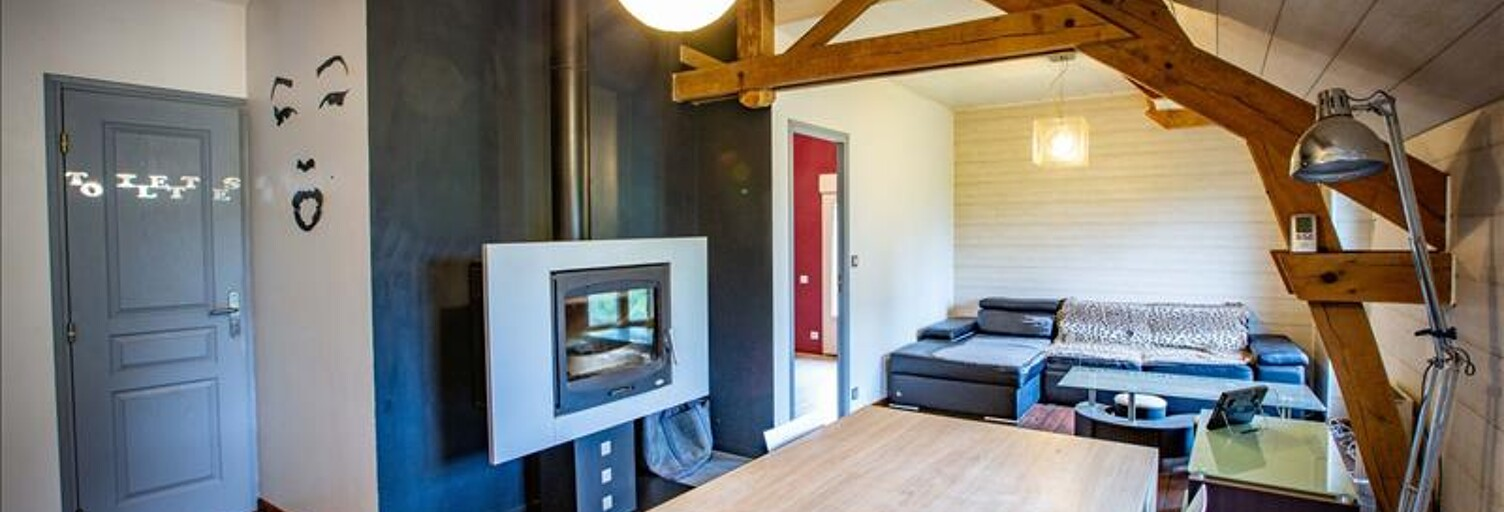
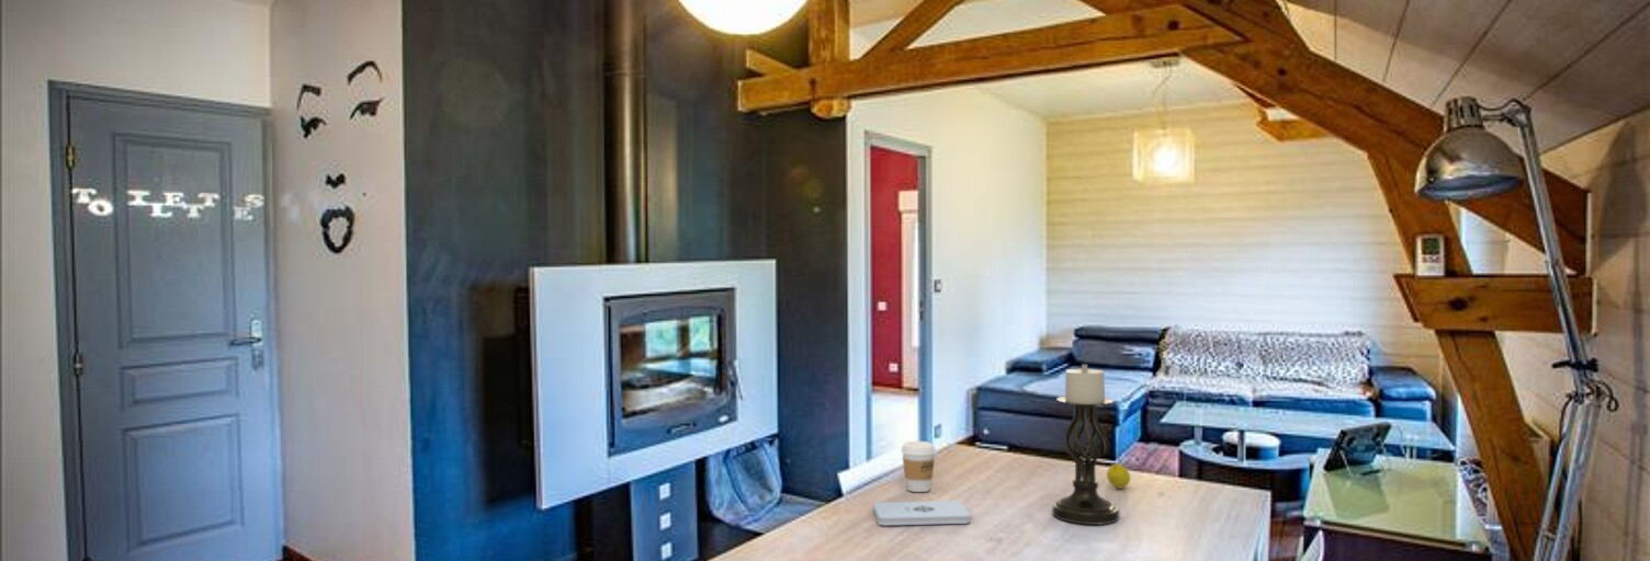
+ notepad [872,500,971,526]
+ candle holder [1051,364,1121,526]
+ coffee cup [901,439,937,493]
+ fruit [1106,463,1131,490]
